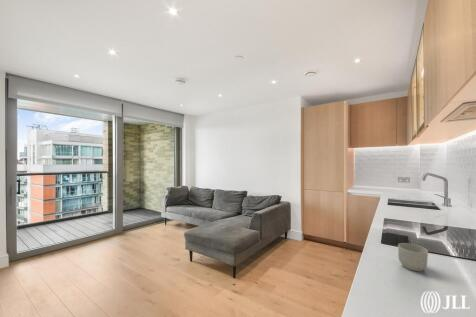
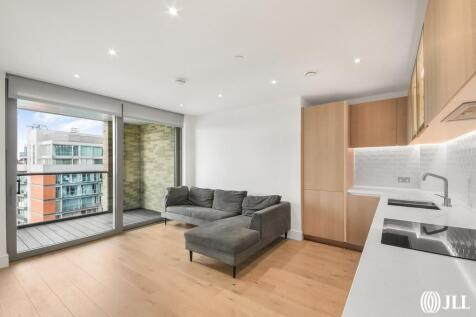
- mug [397,242,429,272]
